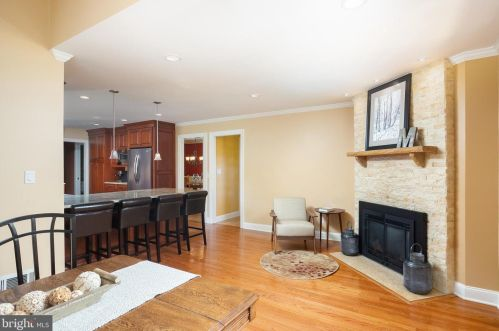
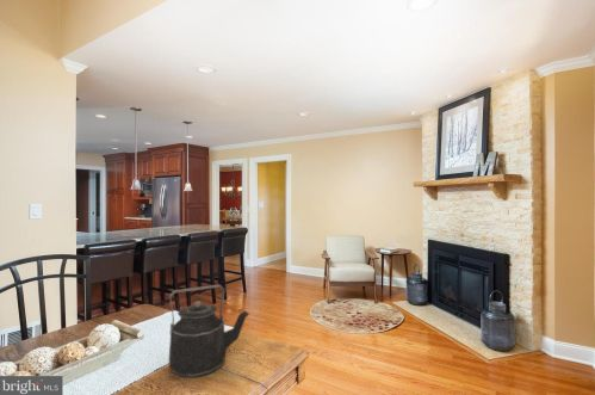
+ kettle [168,284,250,379]
